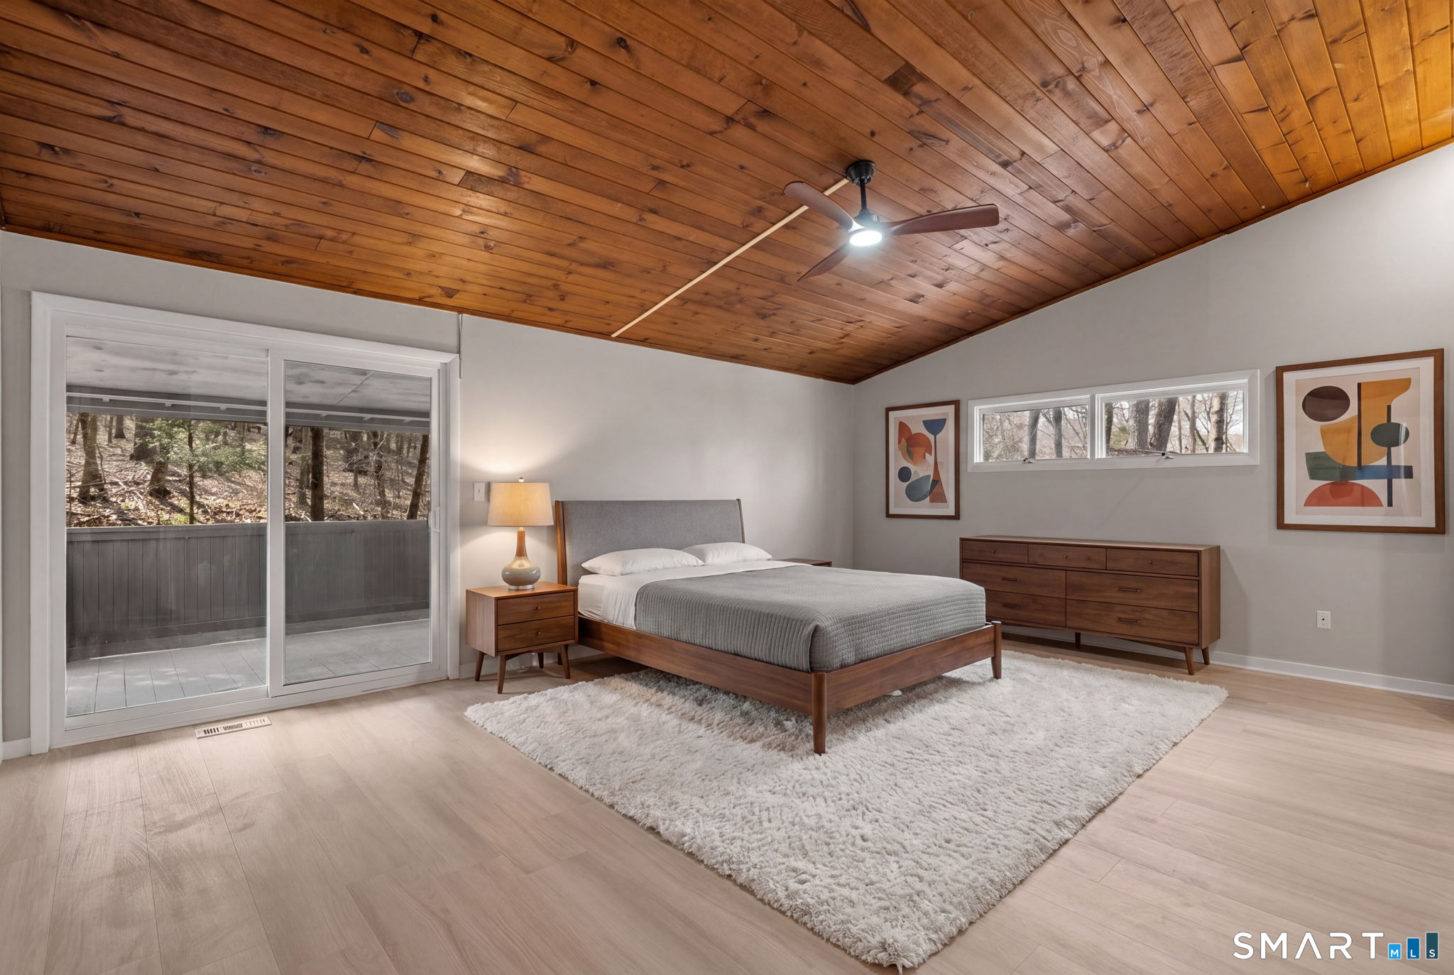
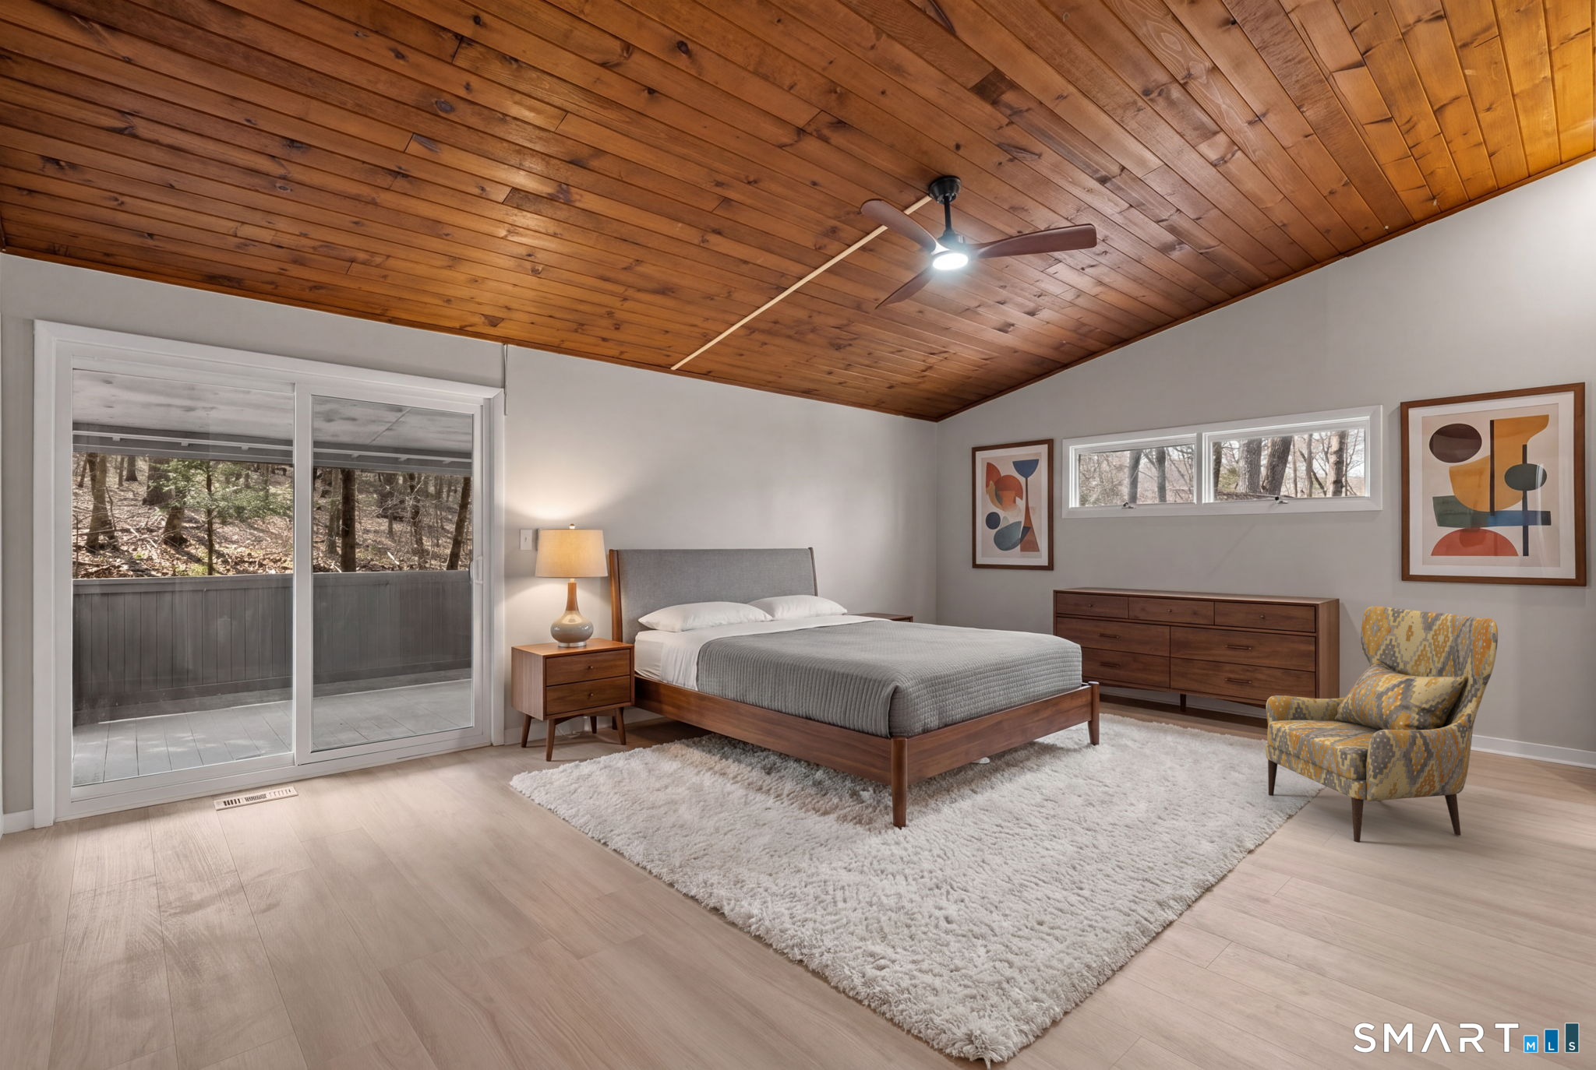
+ armchair [1265,605,1498,843]
